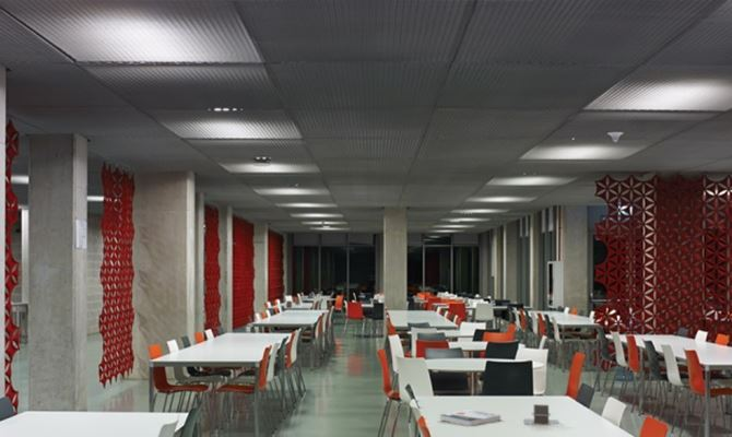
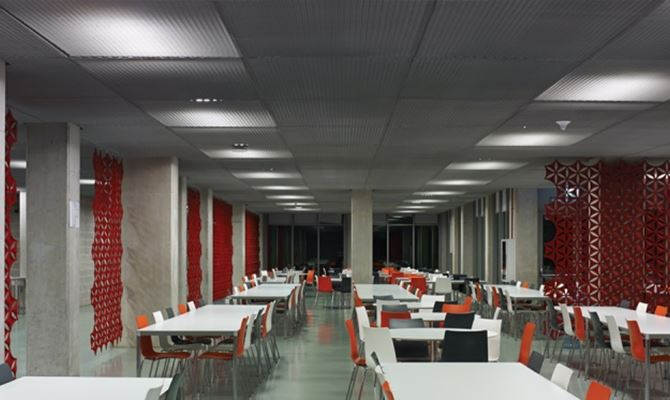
- book [439,408,501,427]
- napkin holder [523,403,559,426]
